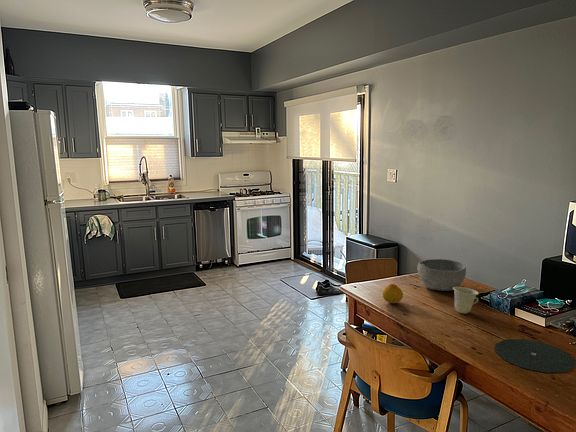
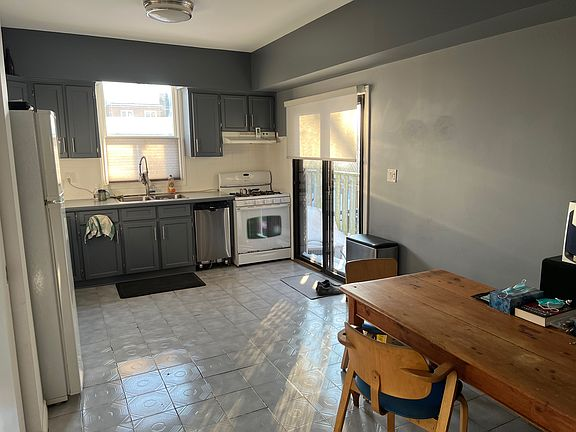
- plate [494,338,576,374]
- cup [453,286,480,314]
- fruit [382,283,404,304]
- bowl [416,258,467,292]
